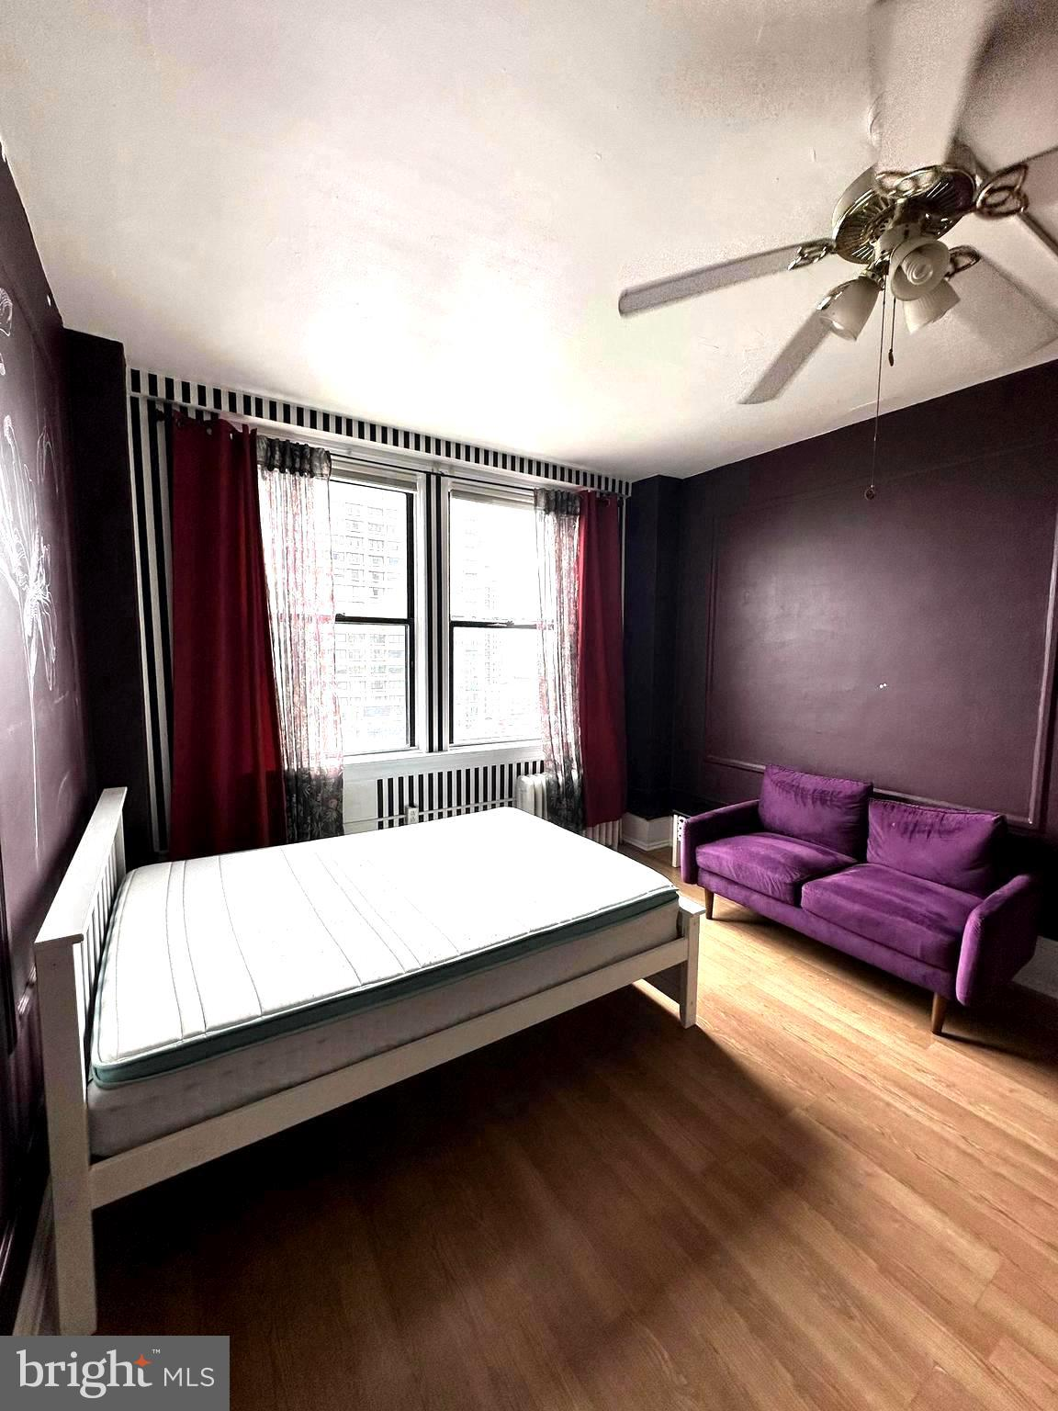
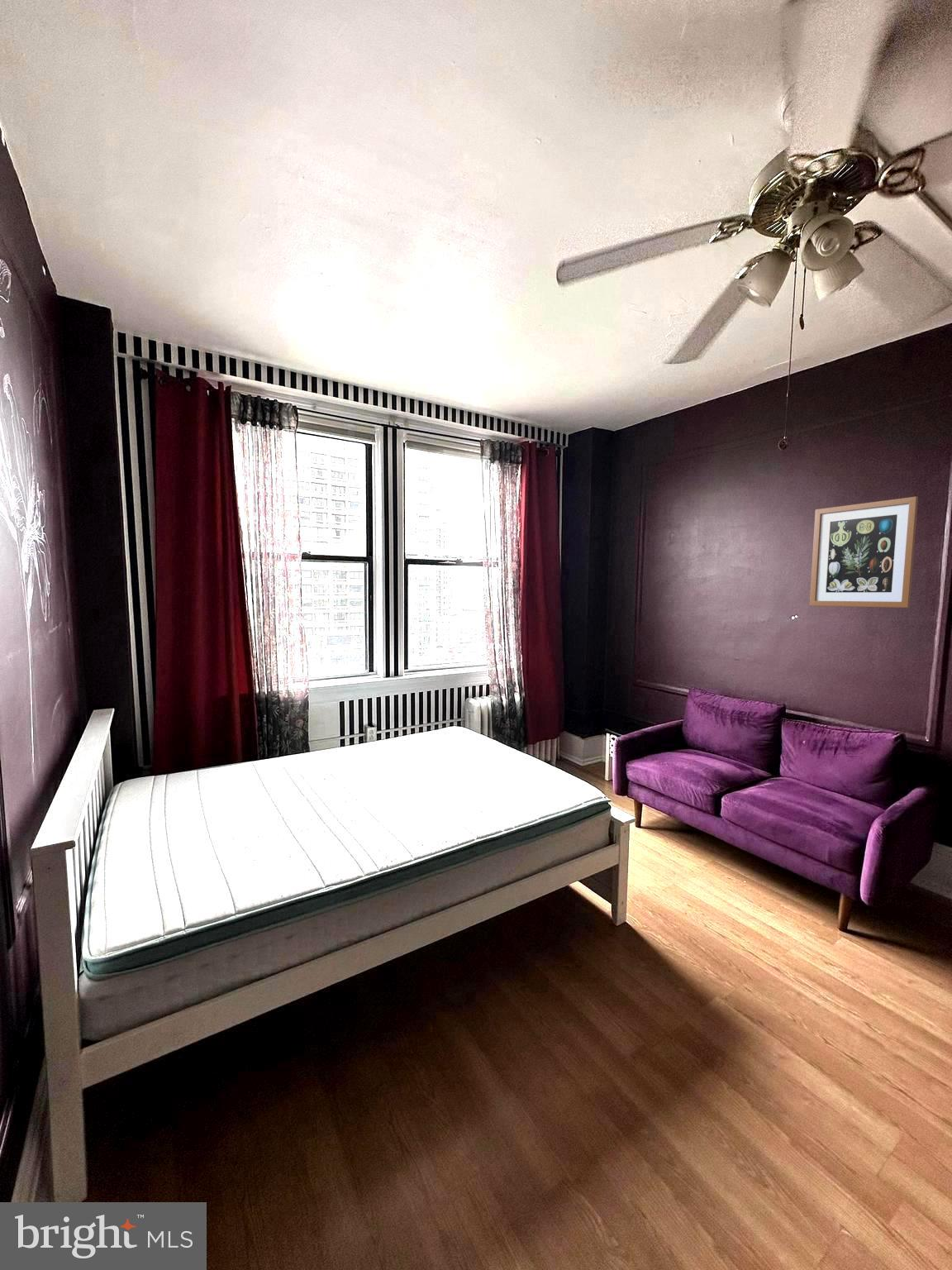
+ wall art [808,496,919,609]
